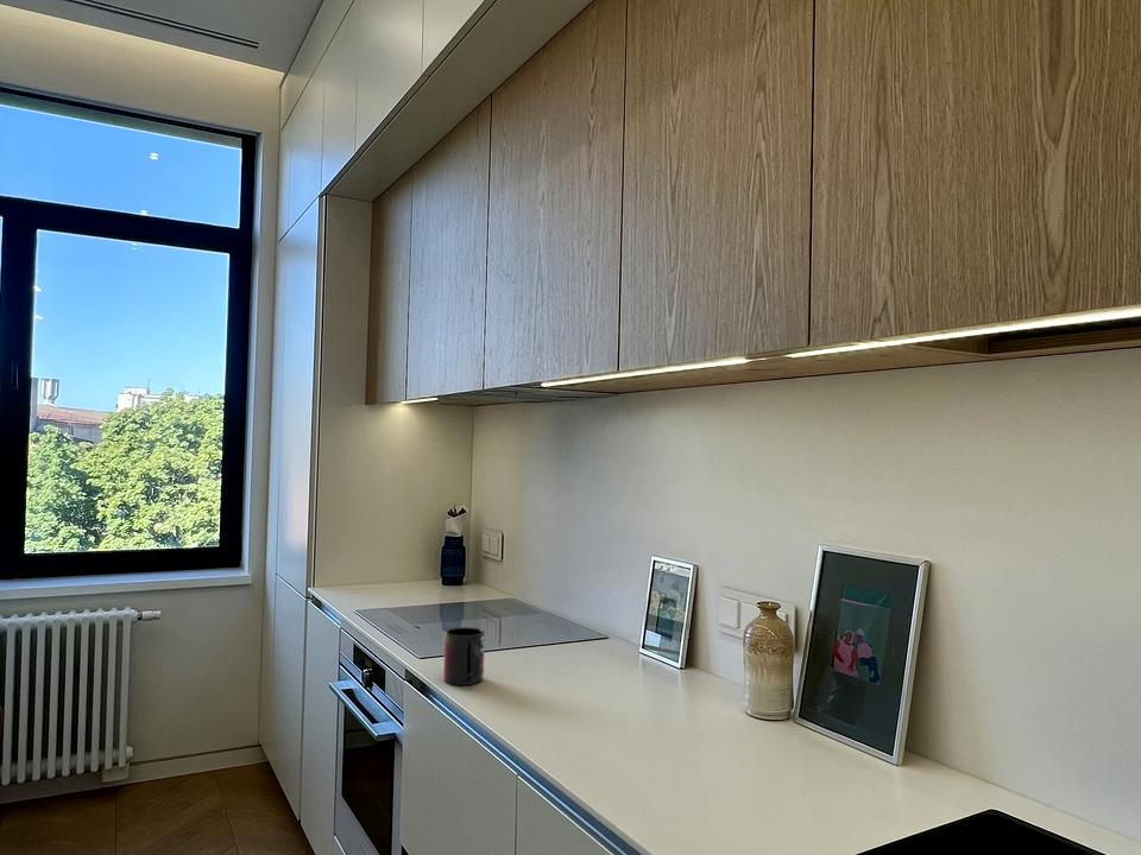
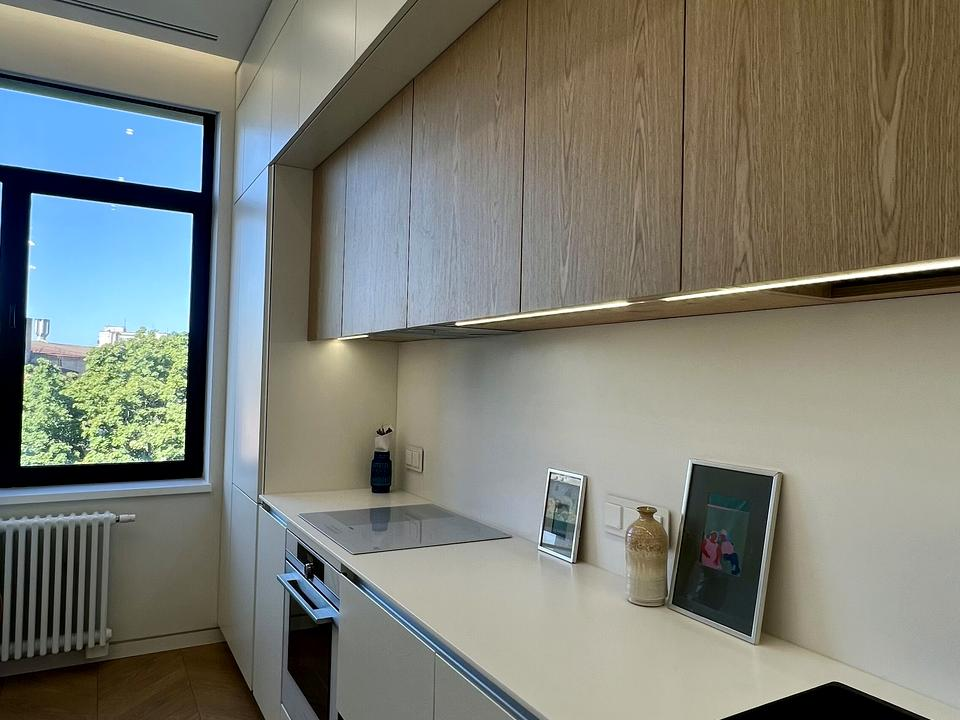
- mug [442,626,486,686]
